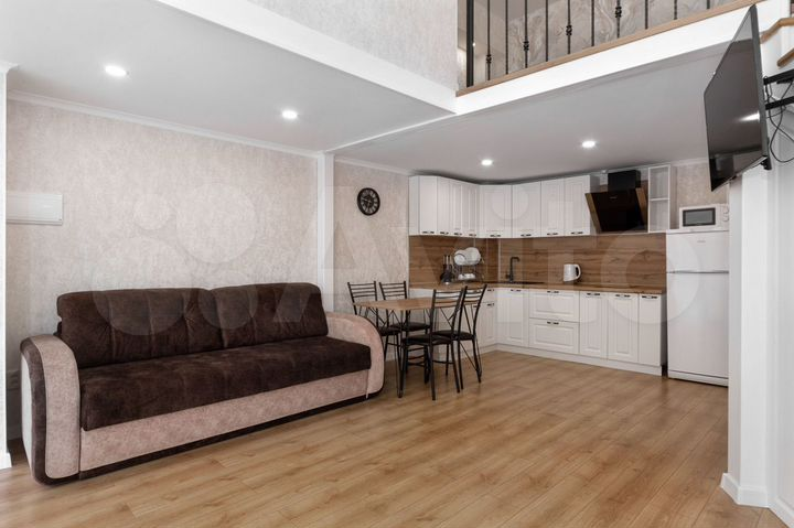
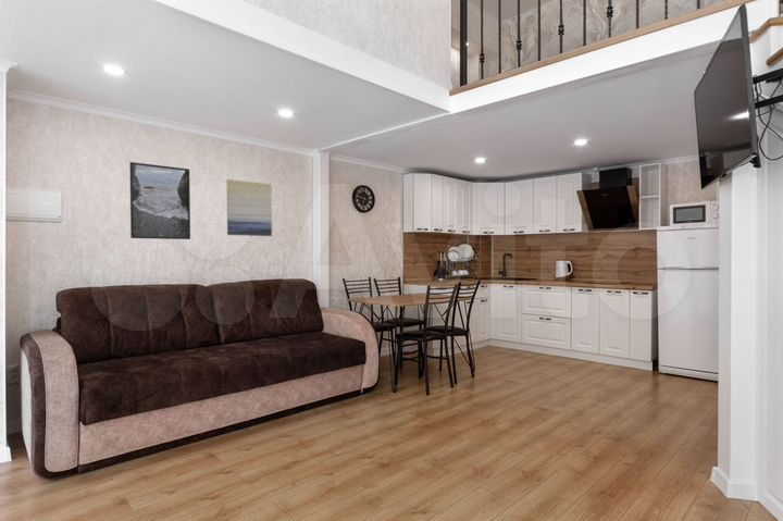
+ wall art [226,178,273,237]
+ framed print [128,161,191,240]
